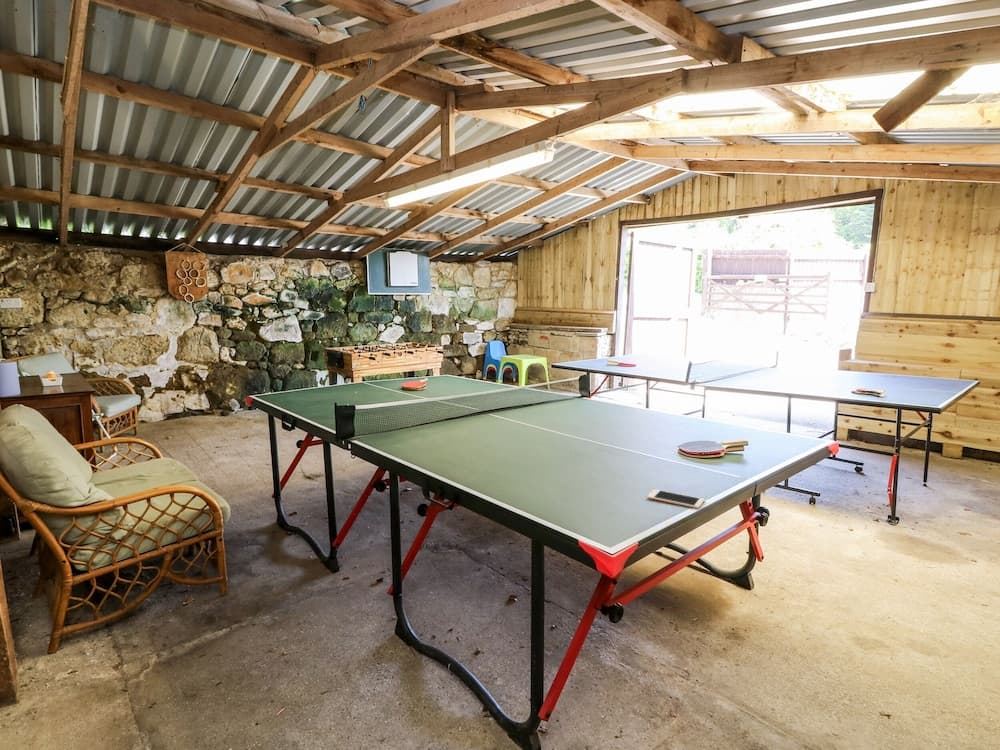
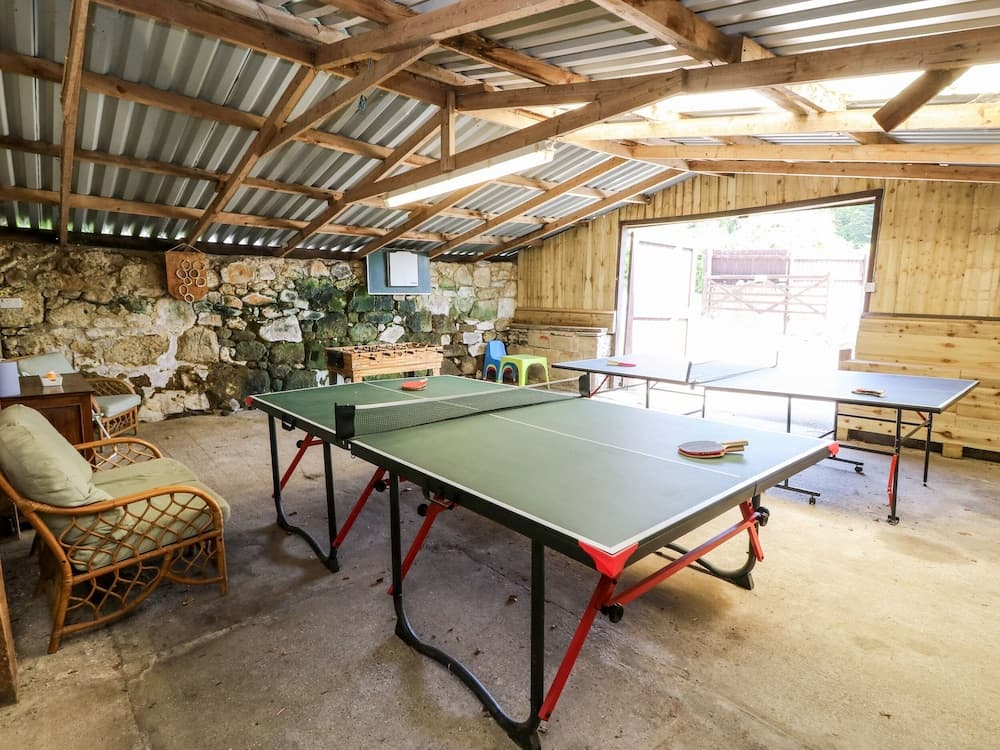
- cell phone [646,488,705,509]
